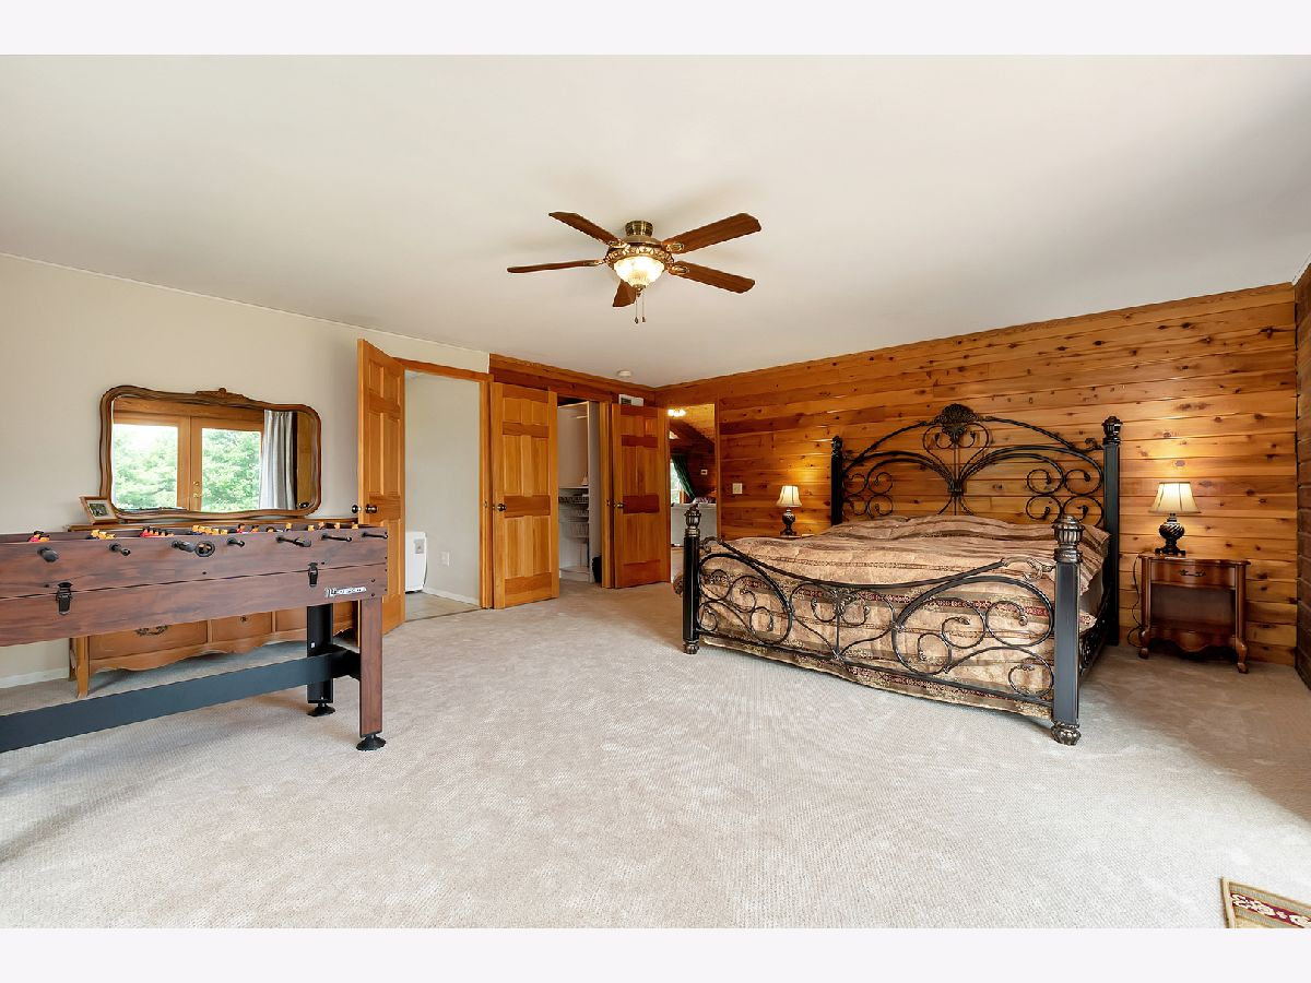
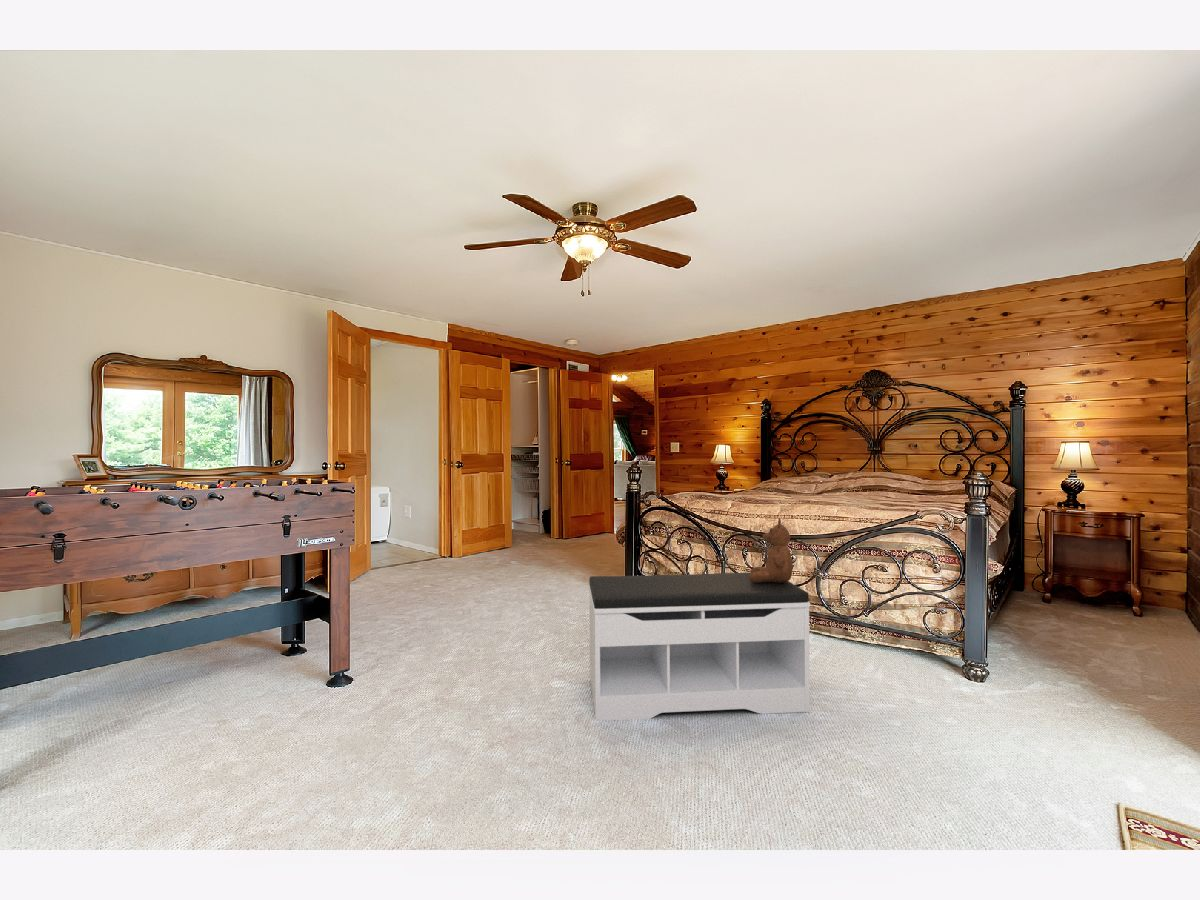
+ teddy bear [749,517,793,583]
+ bench [588,571,811,722]
